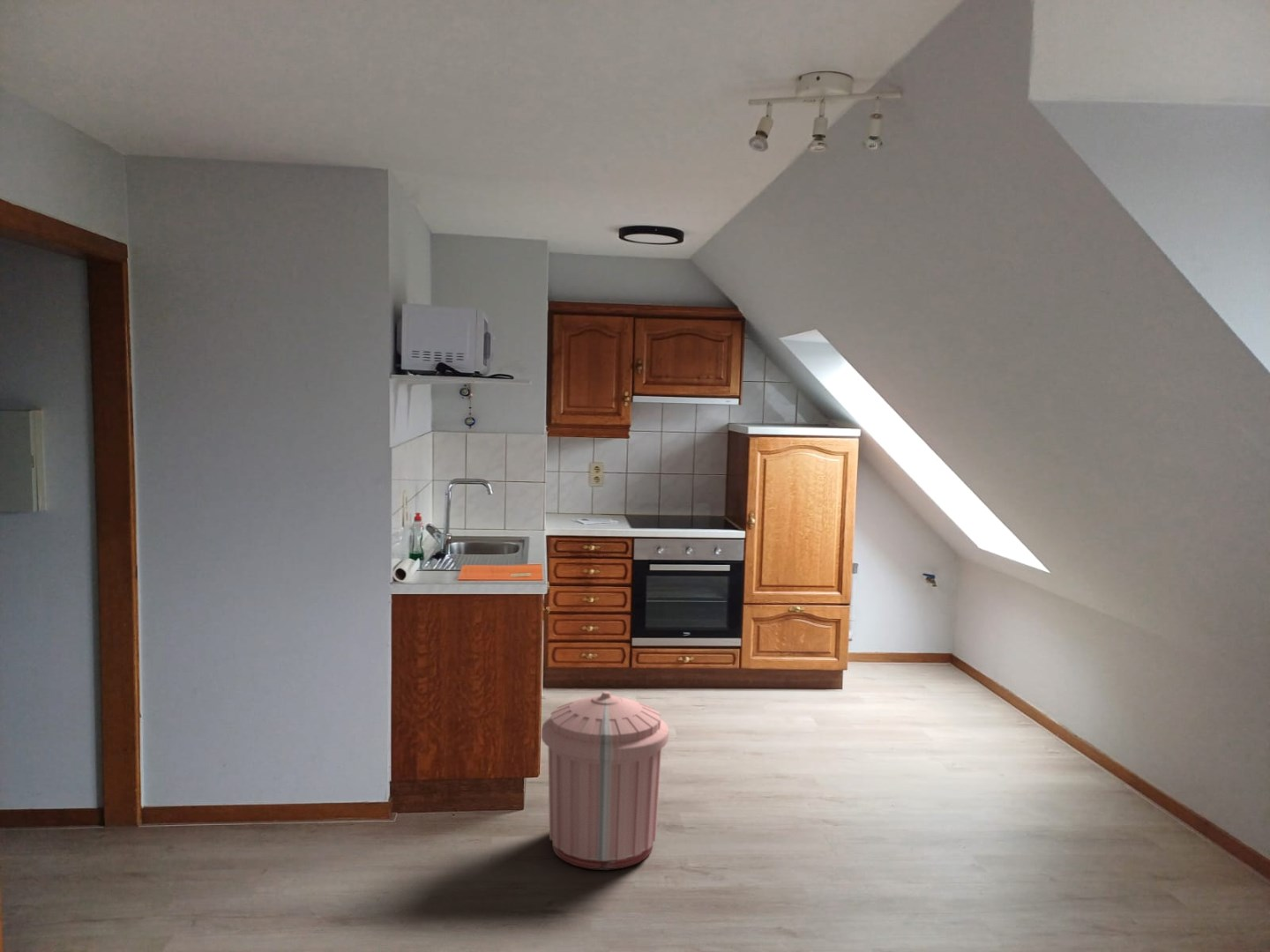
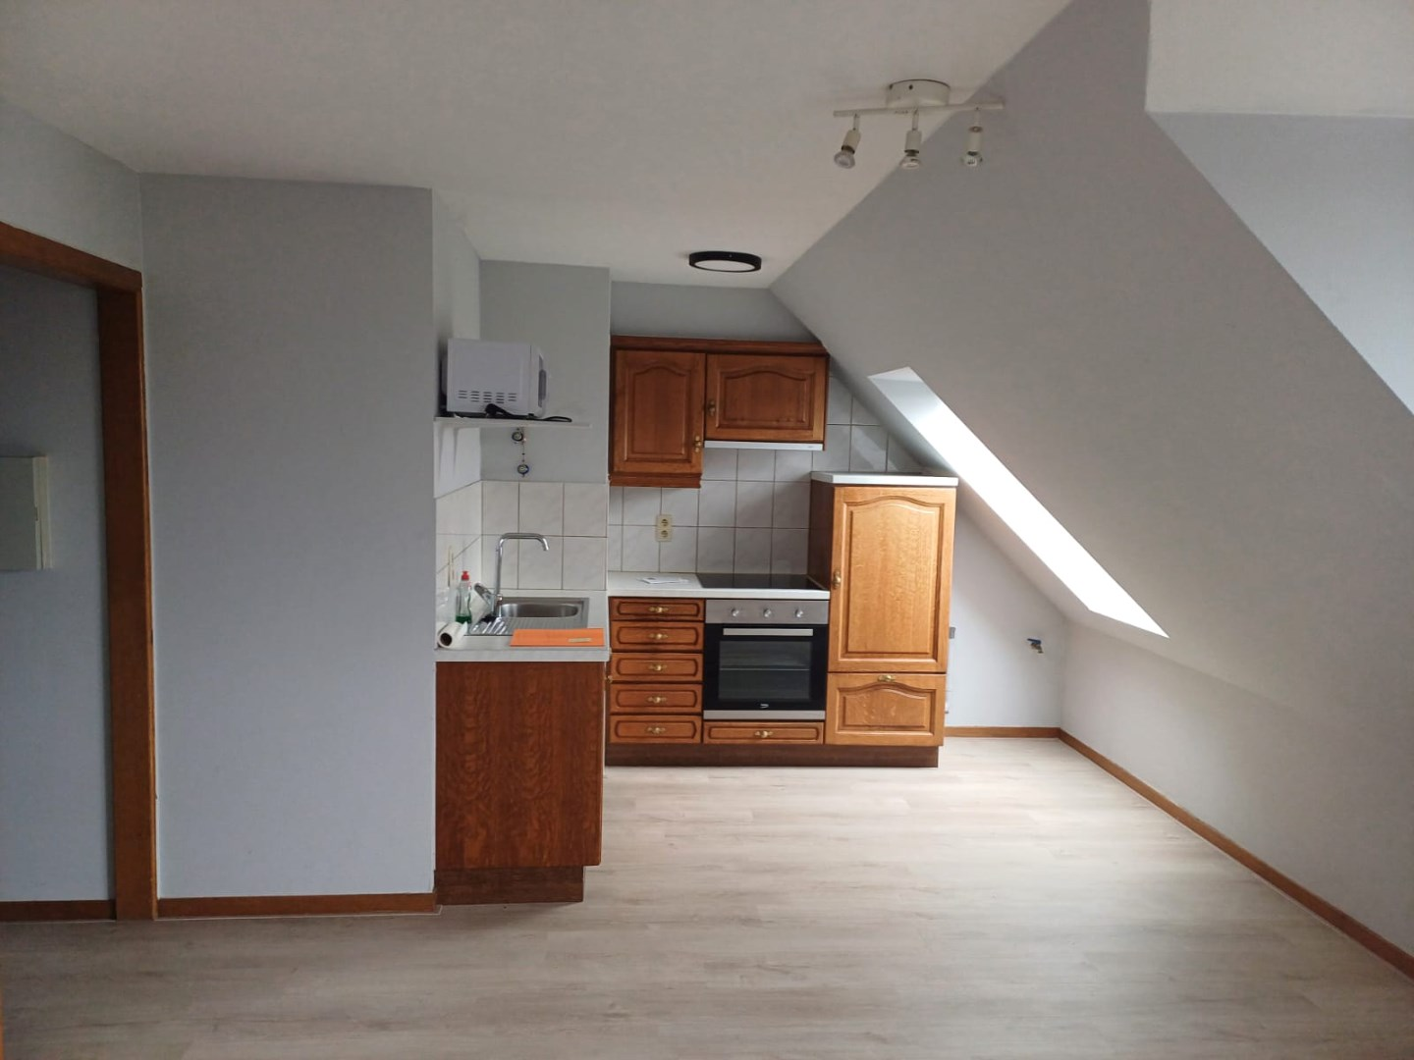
- trash can [541,690,669,871]
